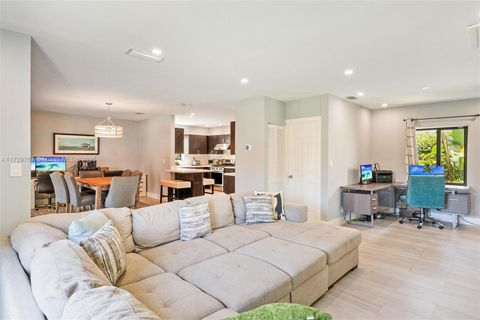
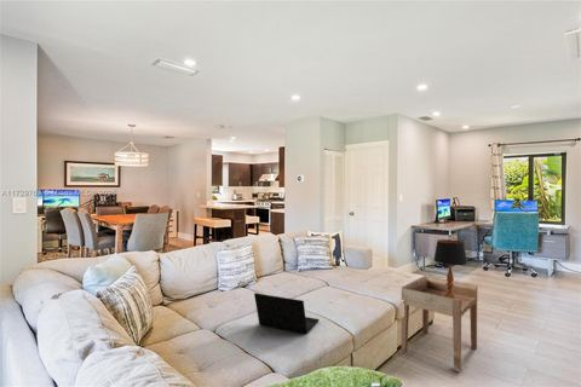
+ side table [401,275,478,374]
+ table lamp [432,238,468,300]
+ laptop [253,291,320,335]
